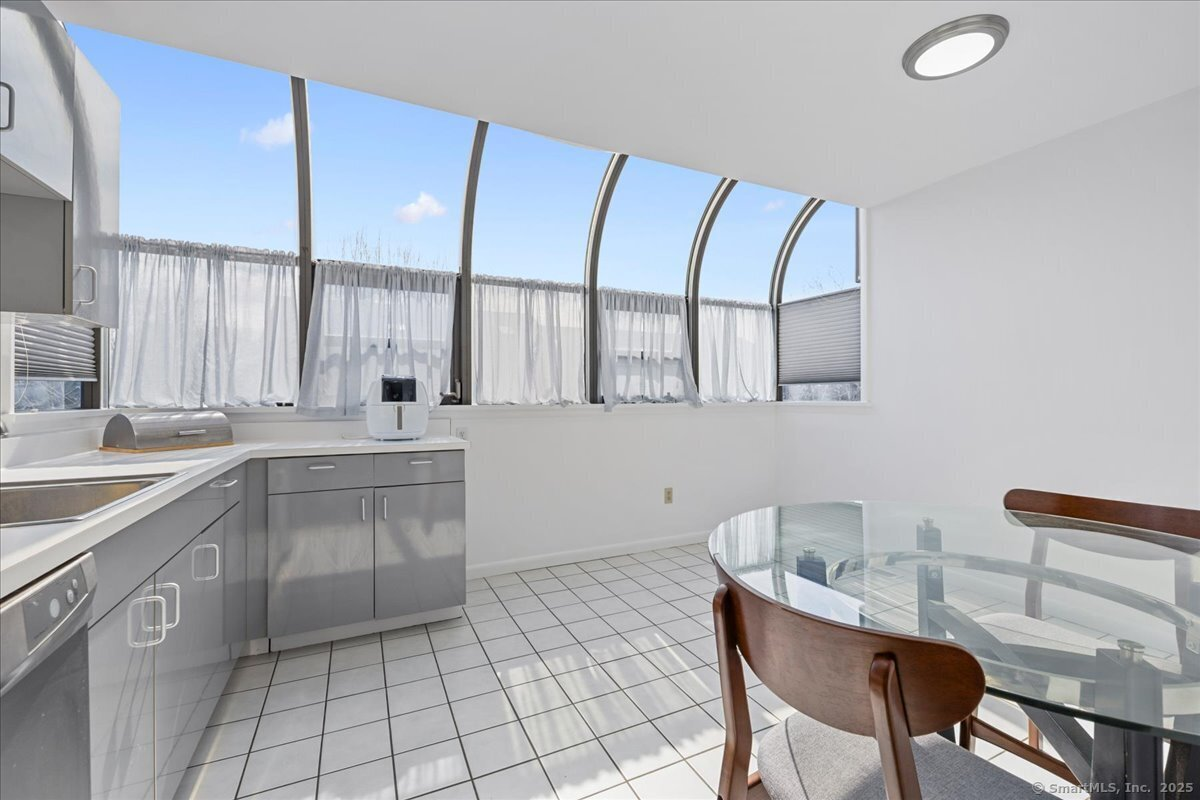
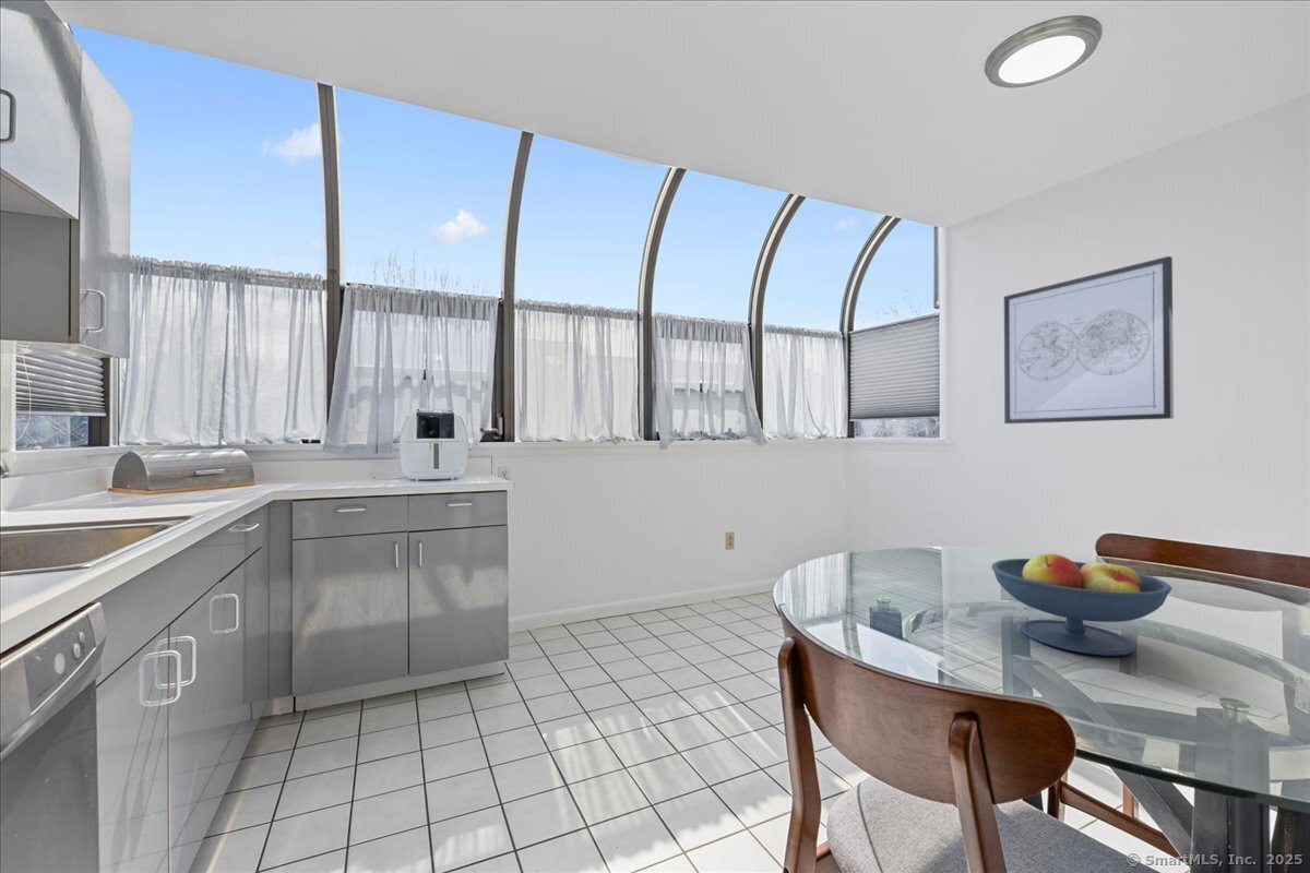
+ fruit bowl [991,553,1172,657]
+ wall art [1003,255,1175,424]
